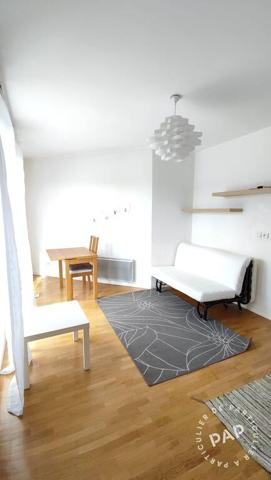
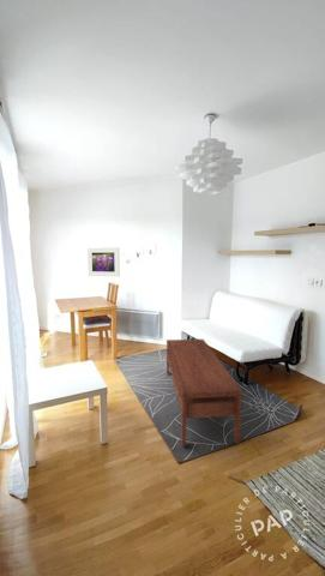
+ coffee table [165,338,243,448]
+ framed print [86,246,121,278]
